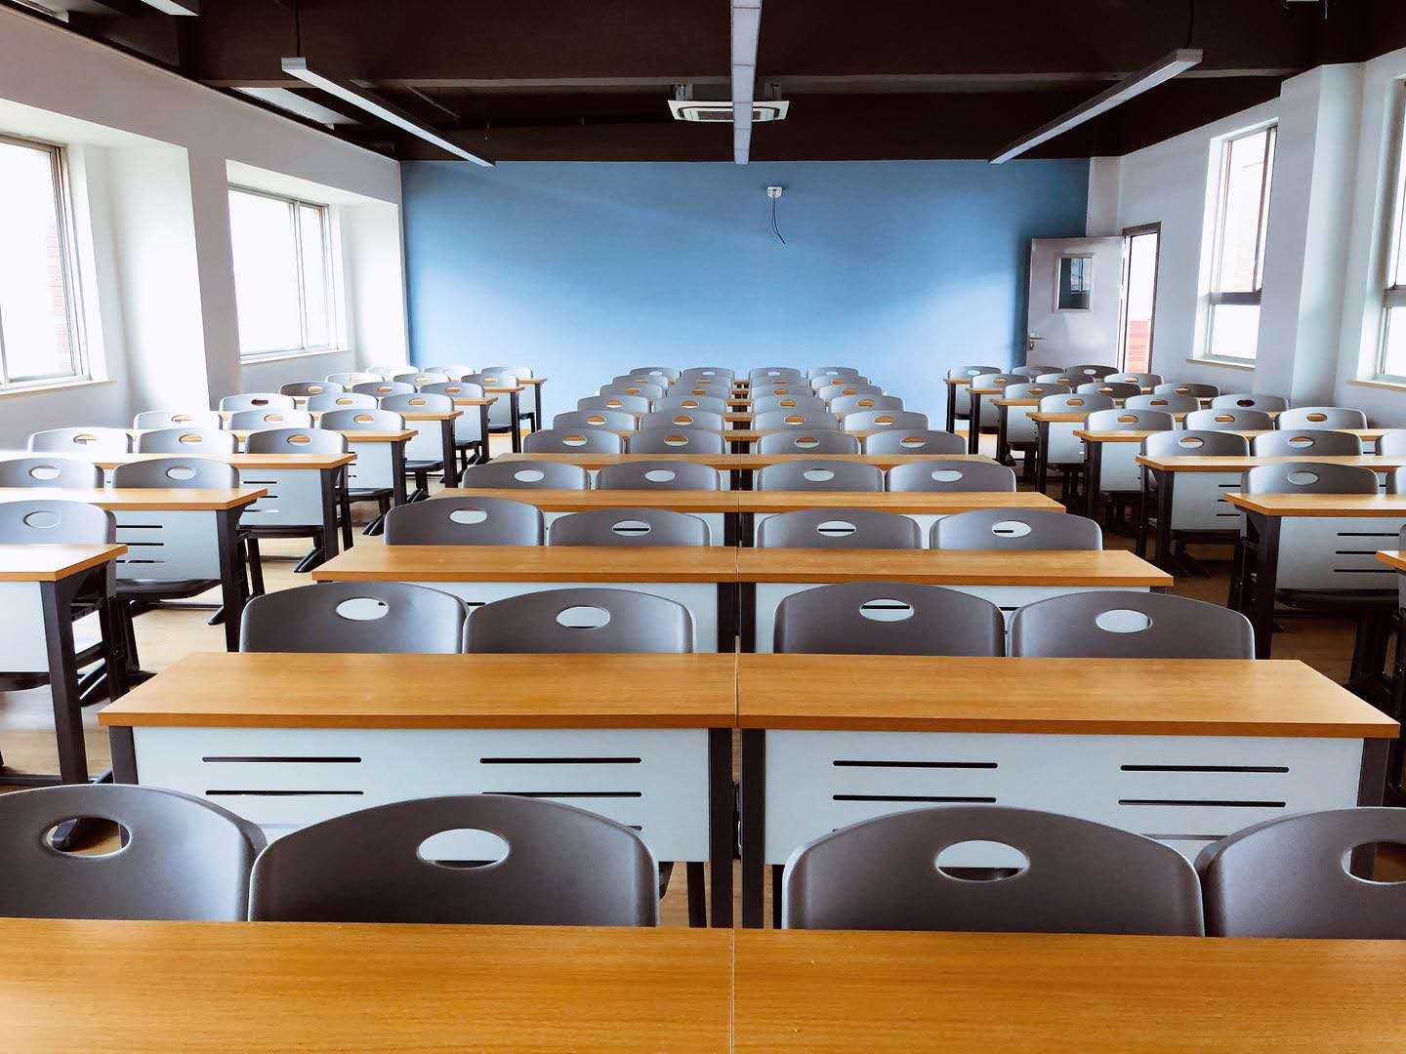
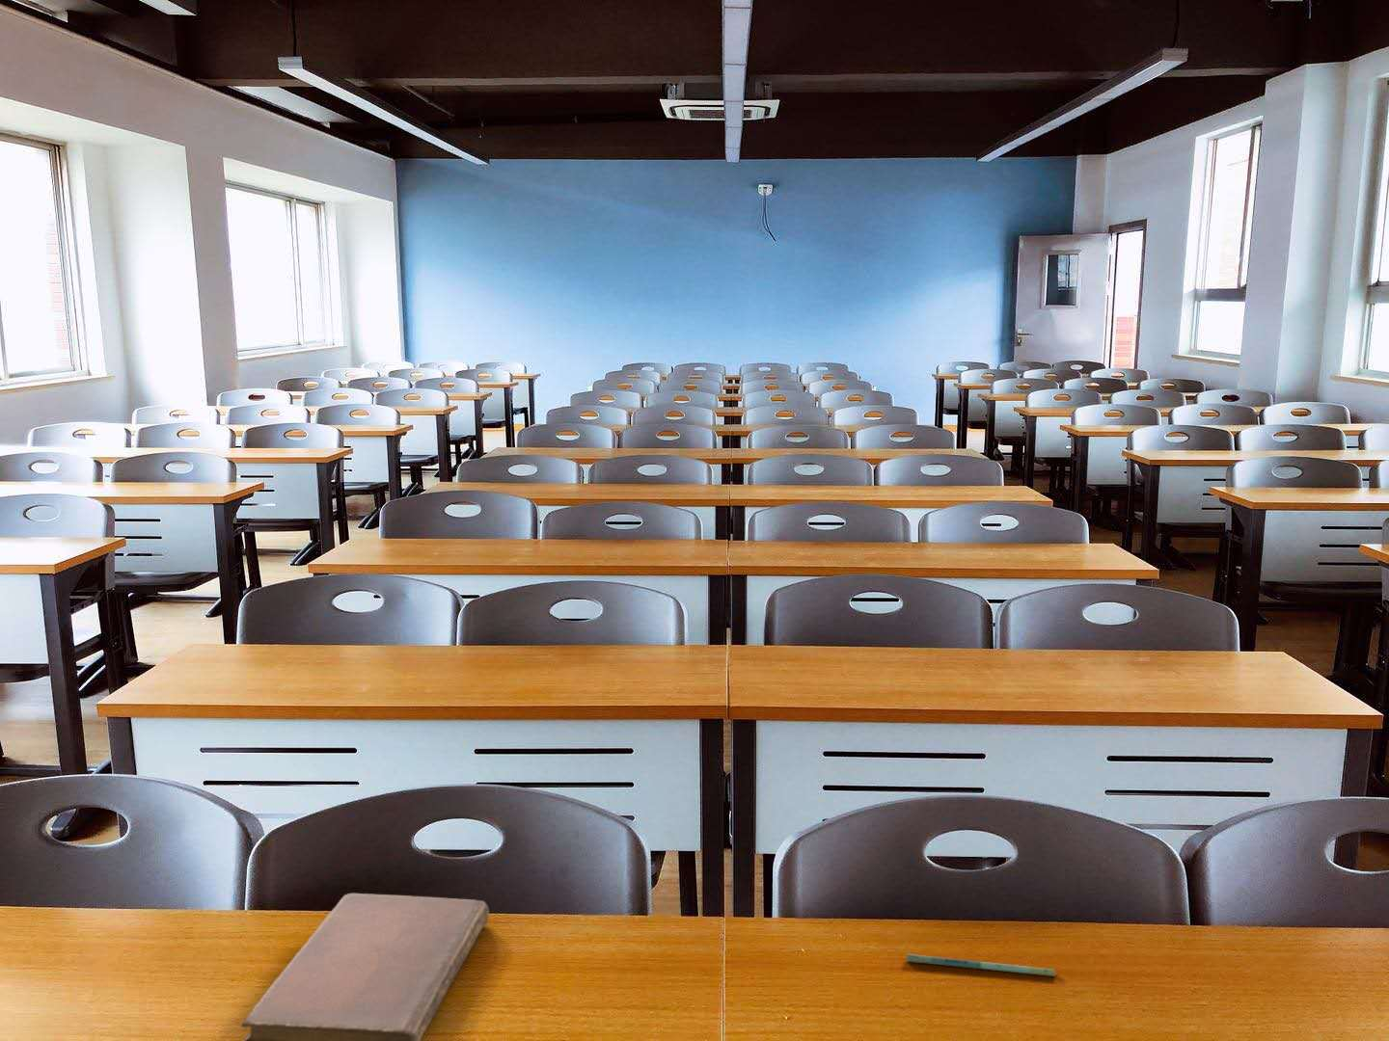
+ notebook [241,892,490,1041]
+ pen [906,954,1057,978]
